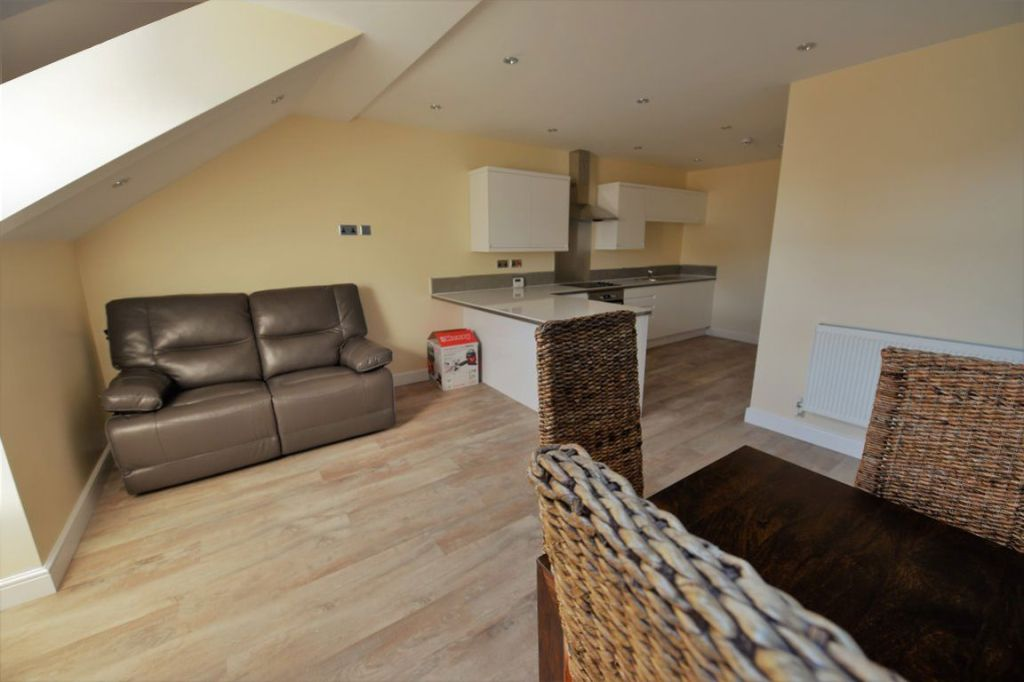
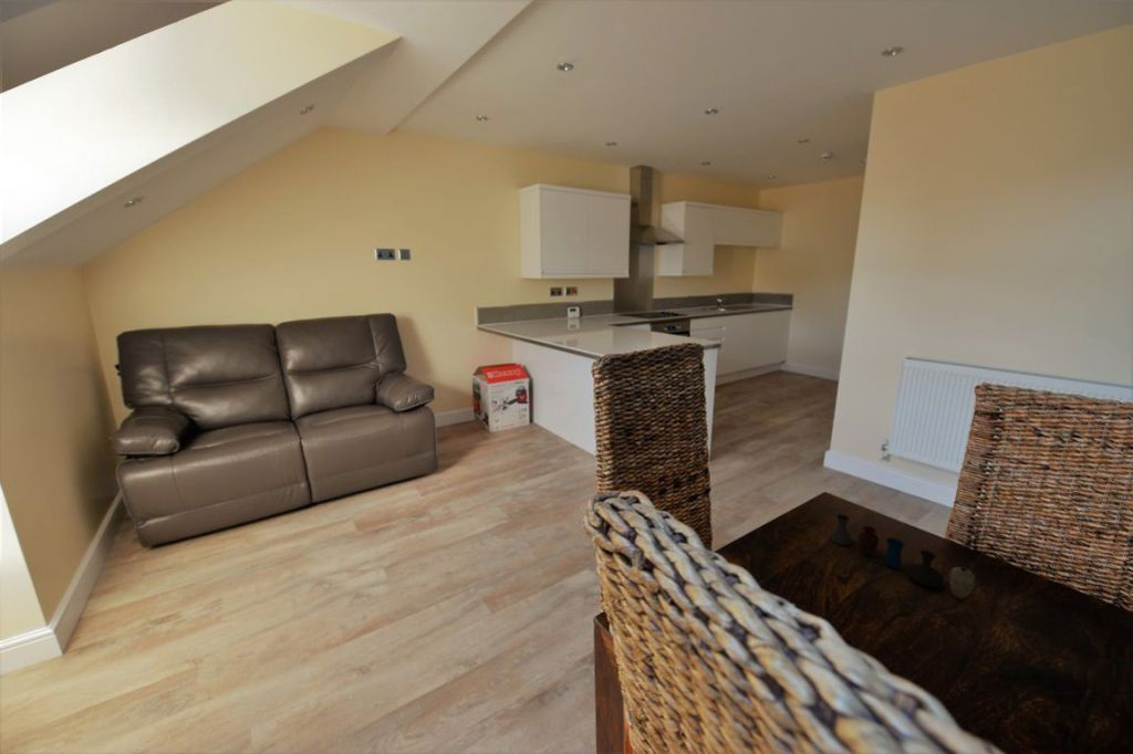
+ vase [828,513,976,599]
